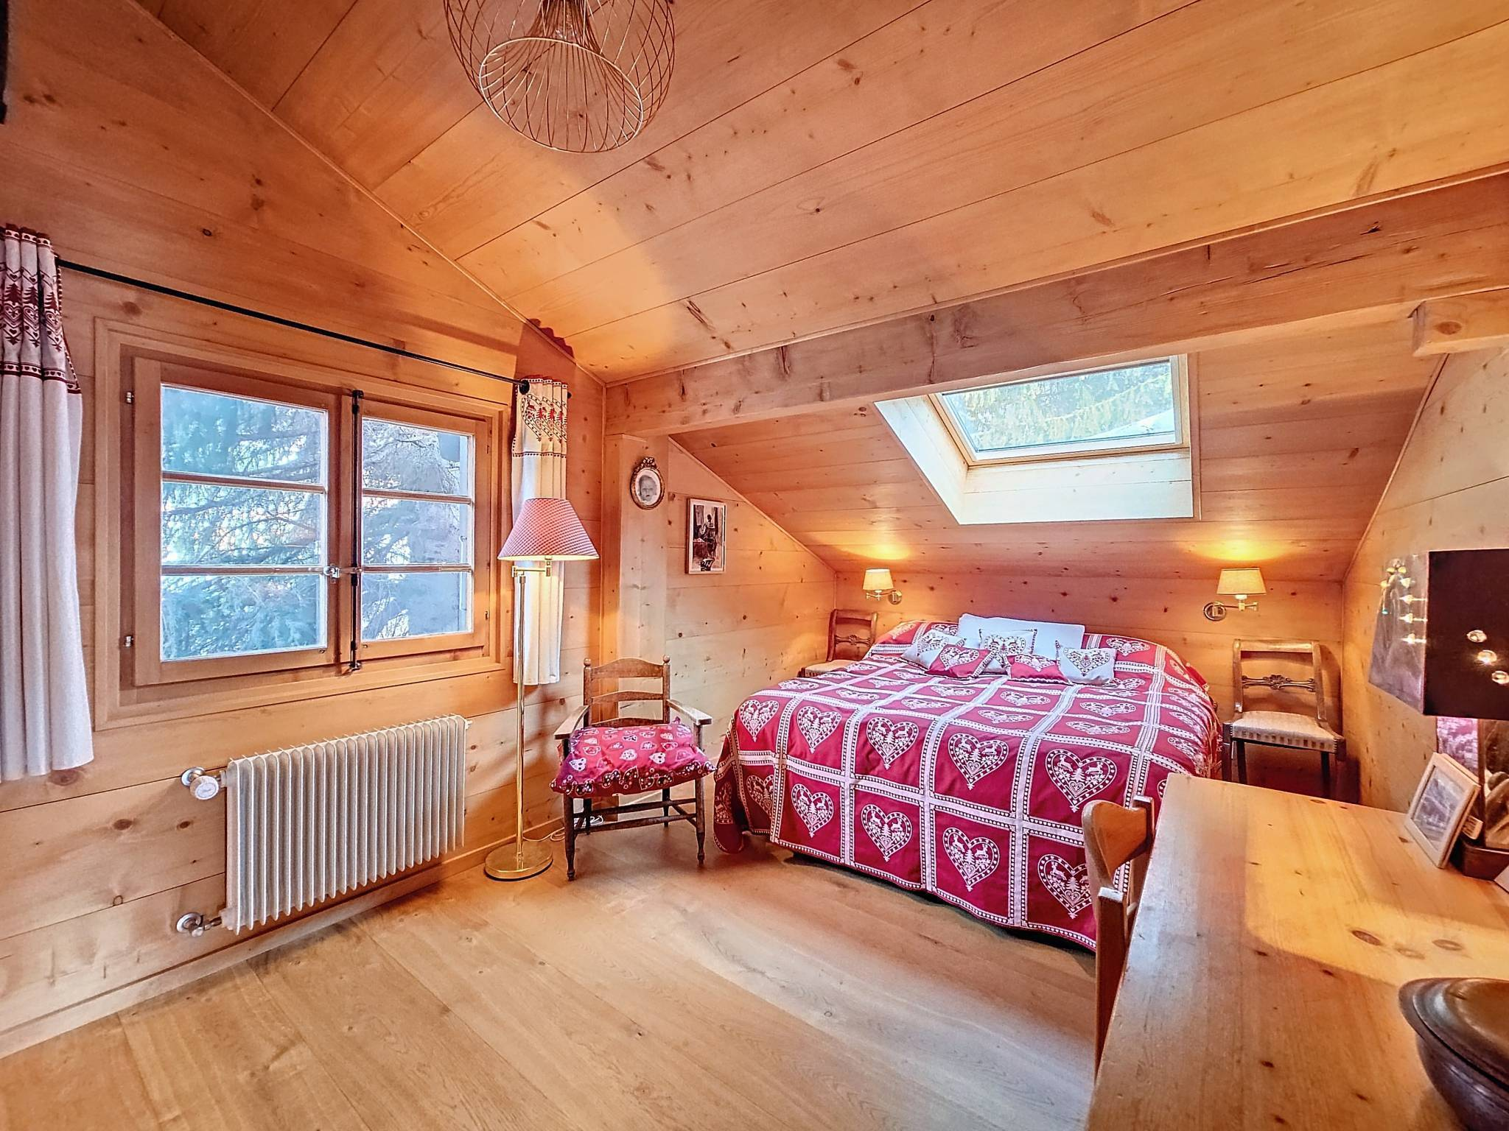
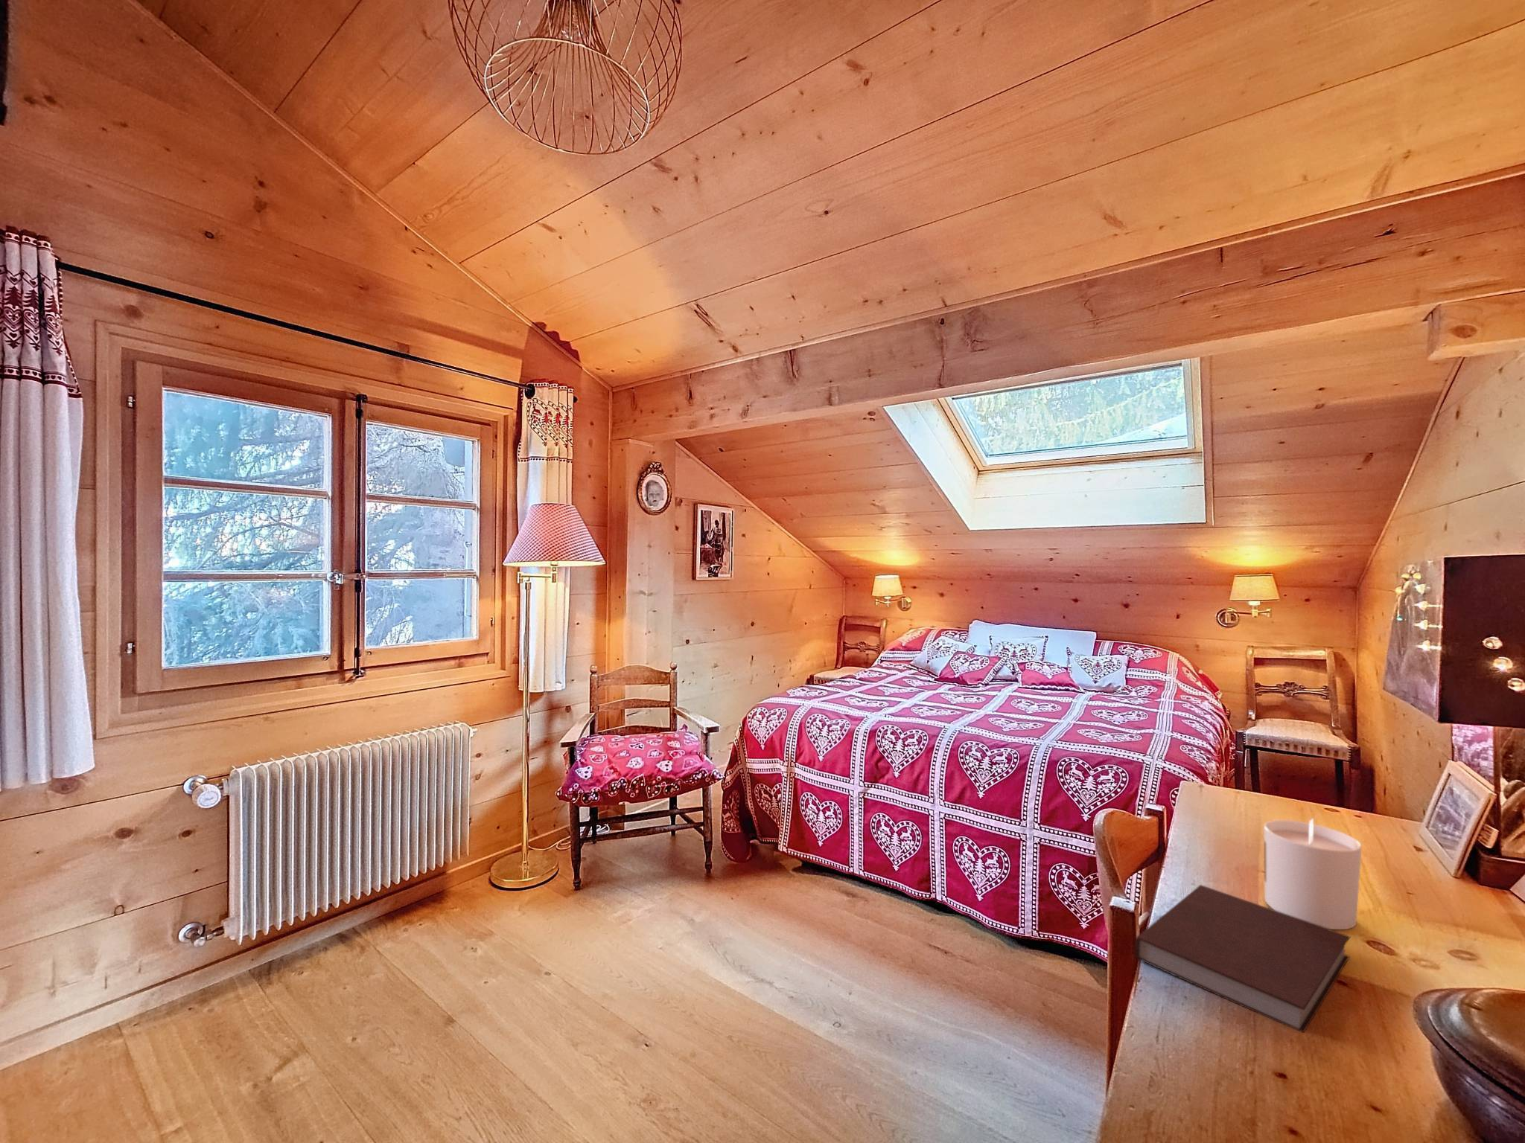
+ candle [1263,818,1363,930]
+ notebook [1134,884,1352,1034]
